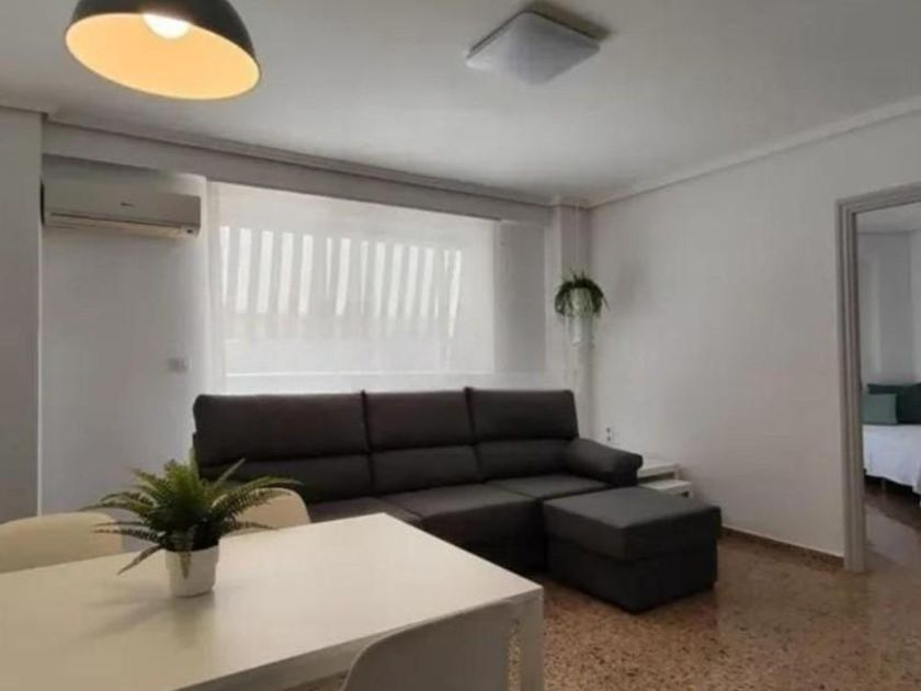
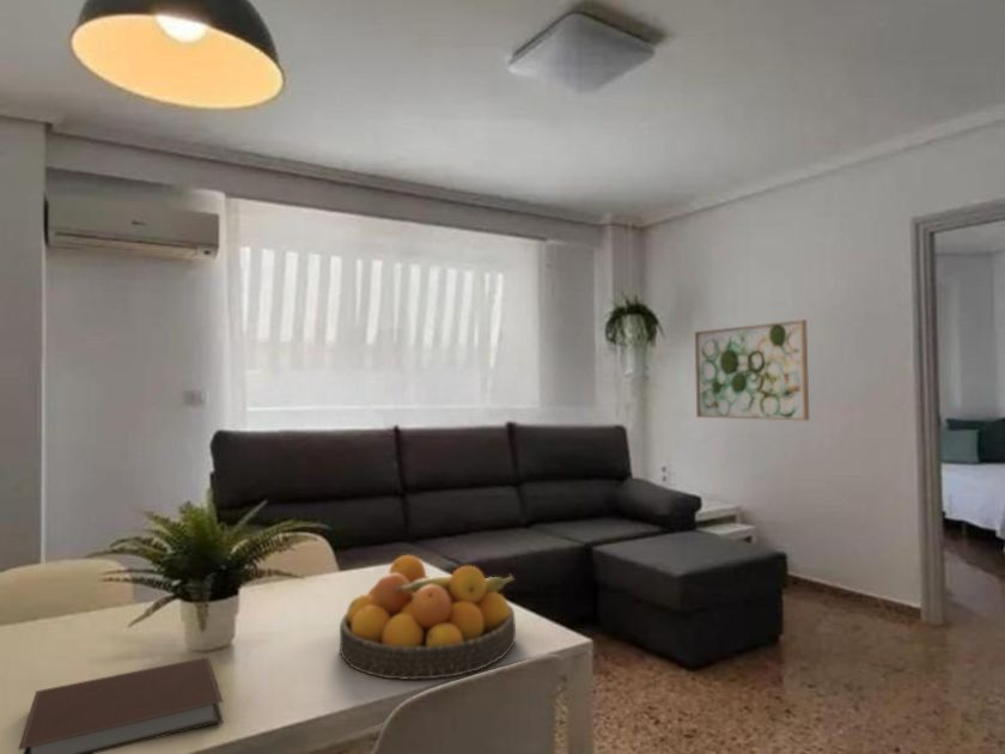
+ wall art [694,318,810,421]
+ notebook [17,656,224,754]
+ fruit bowl [339,554,517,681]
